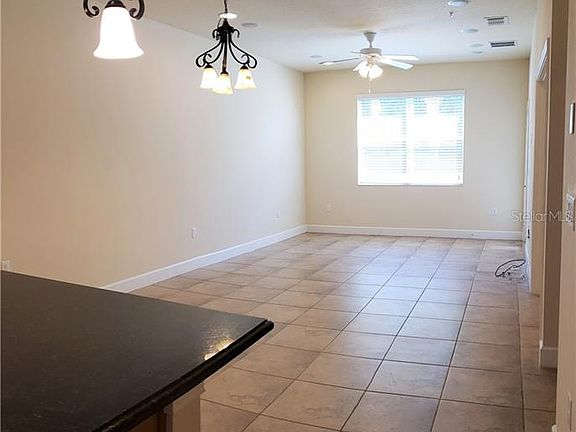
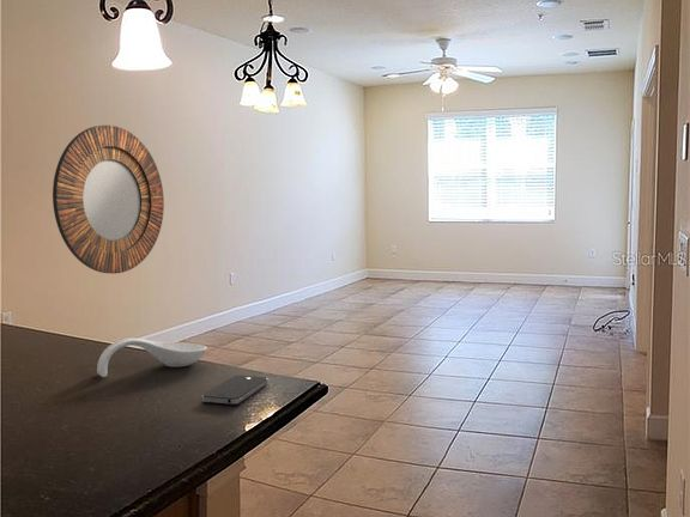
+ spoon rest [96,337,208,378]
+ smartphone [201,375,268,406]
+ home mirror [52,124,165,275]
